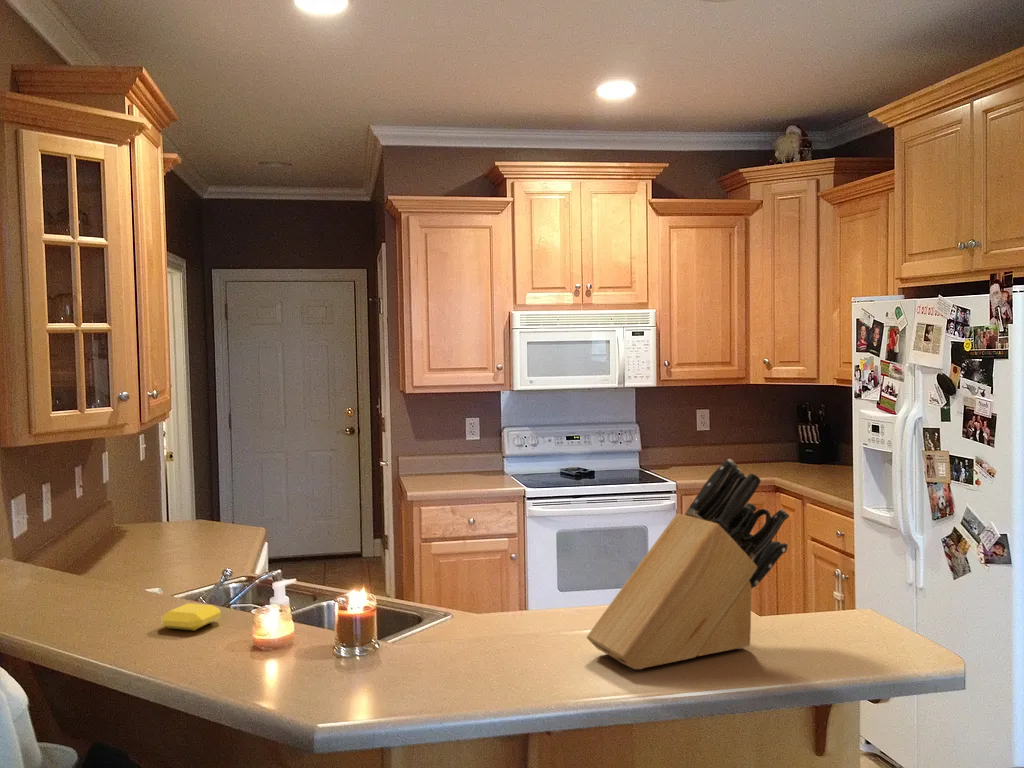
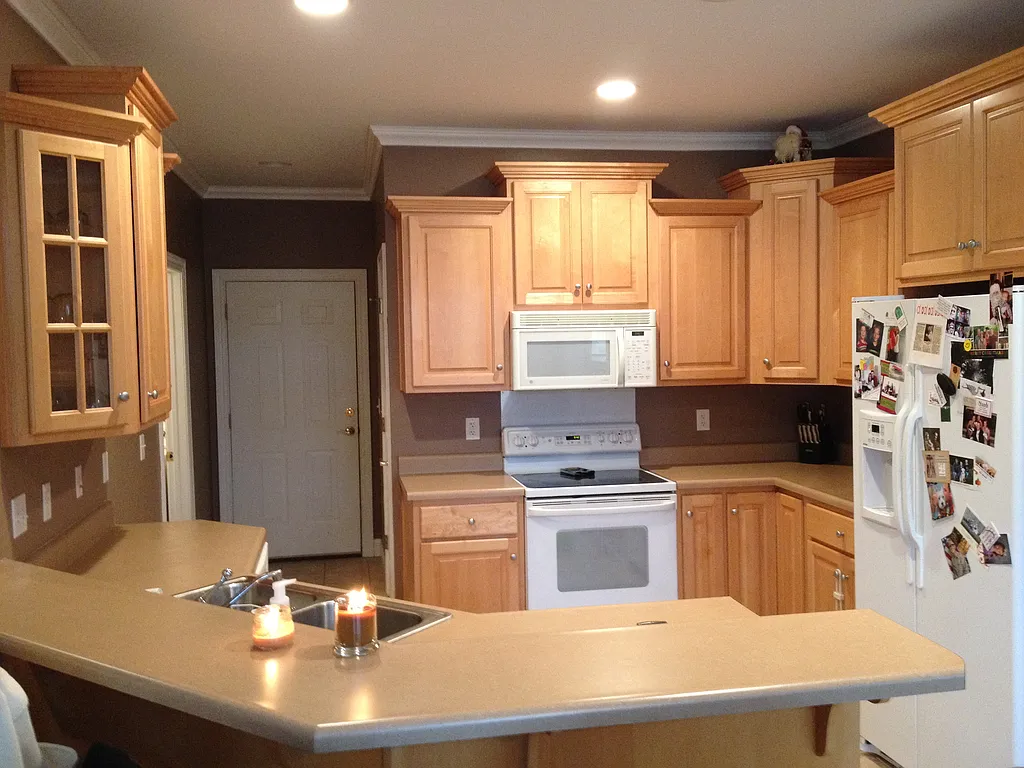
- knife block [586,458,790,670]
- soap bar [160,602,222,631]
